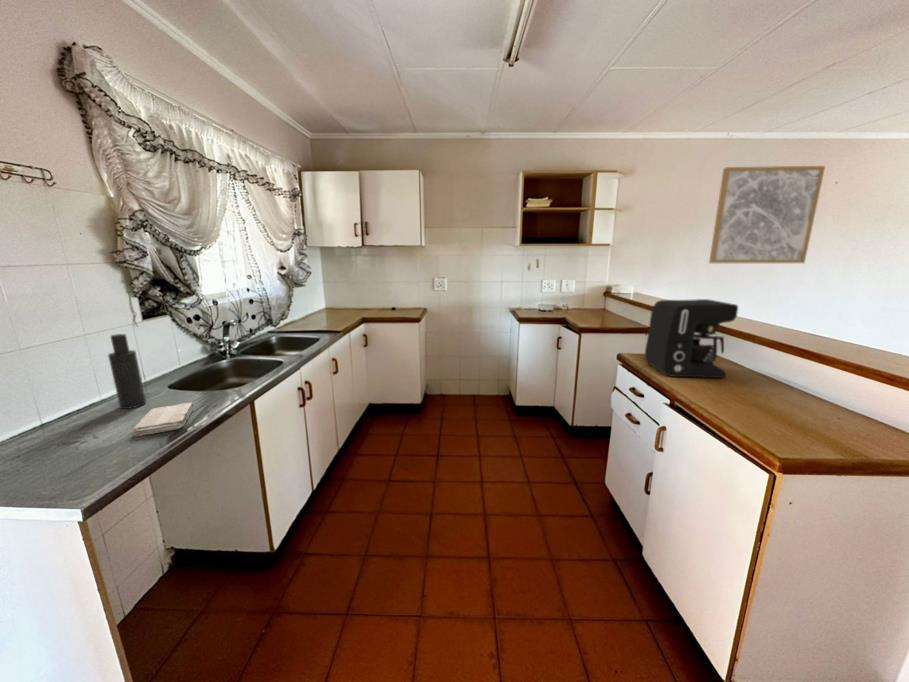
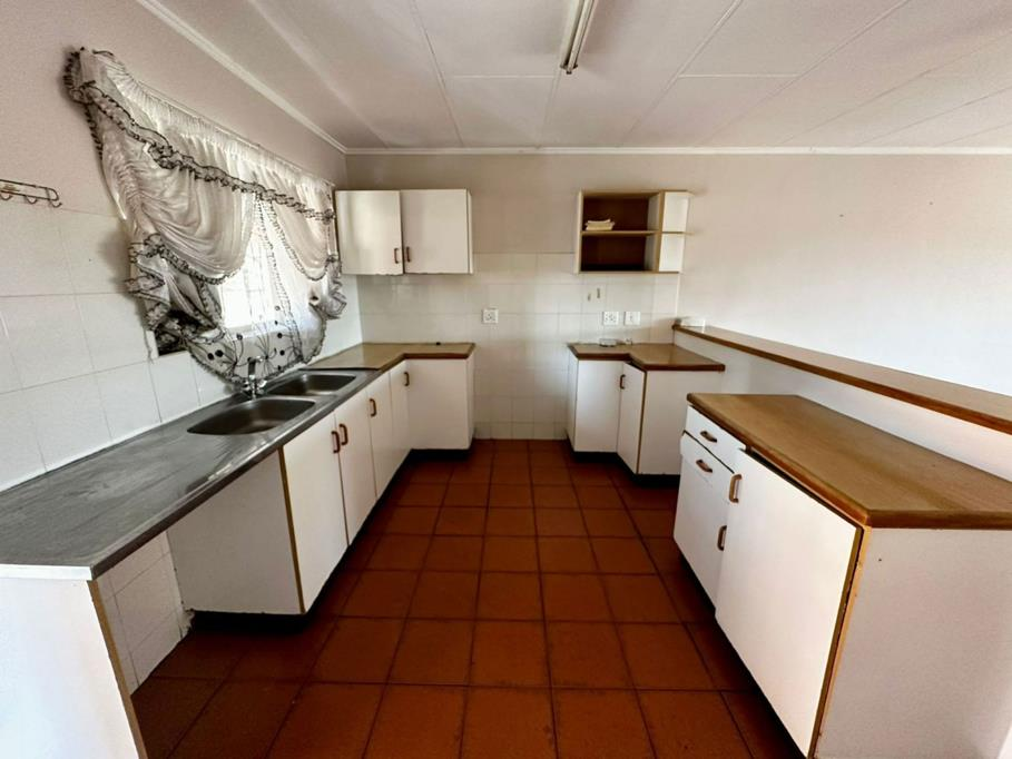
- atomizer [107,333,147,410]
- coffee maker [644,298,739,379]
- washcloth [132,402,195,437]
- wall art [708,165,826,264]
